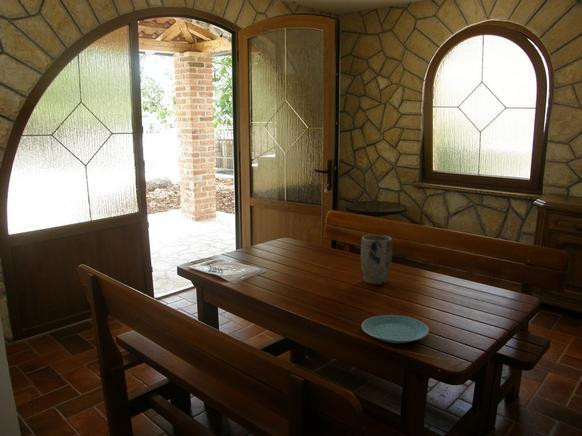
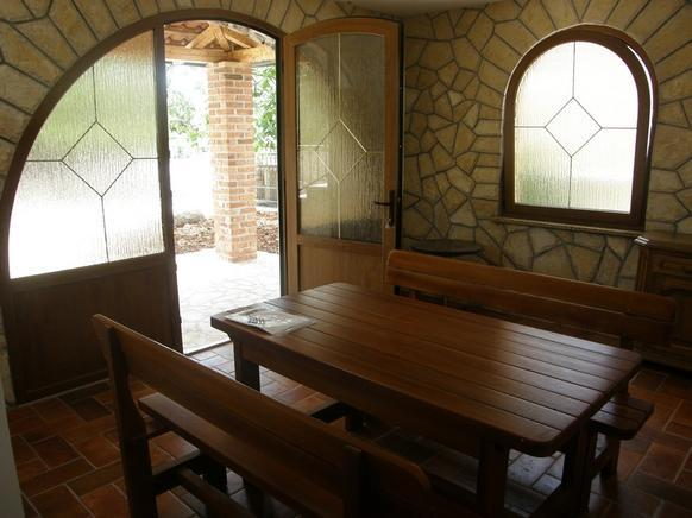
- plate [361,314,430,344]
- plant pot [360,234,393,285]
